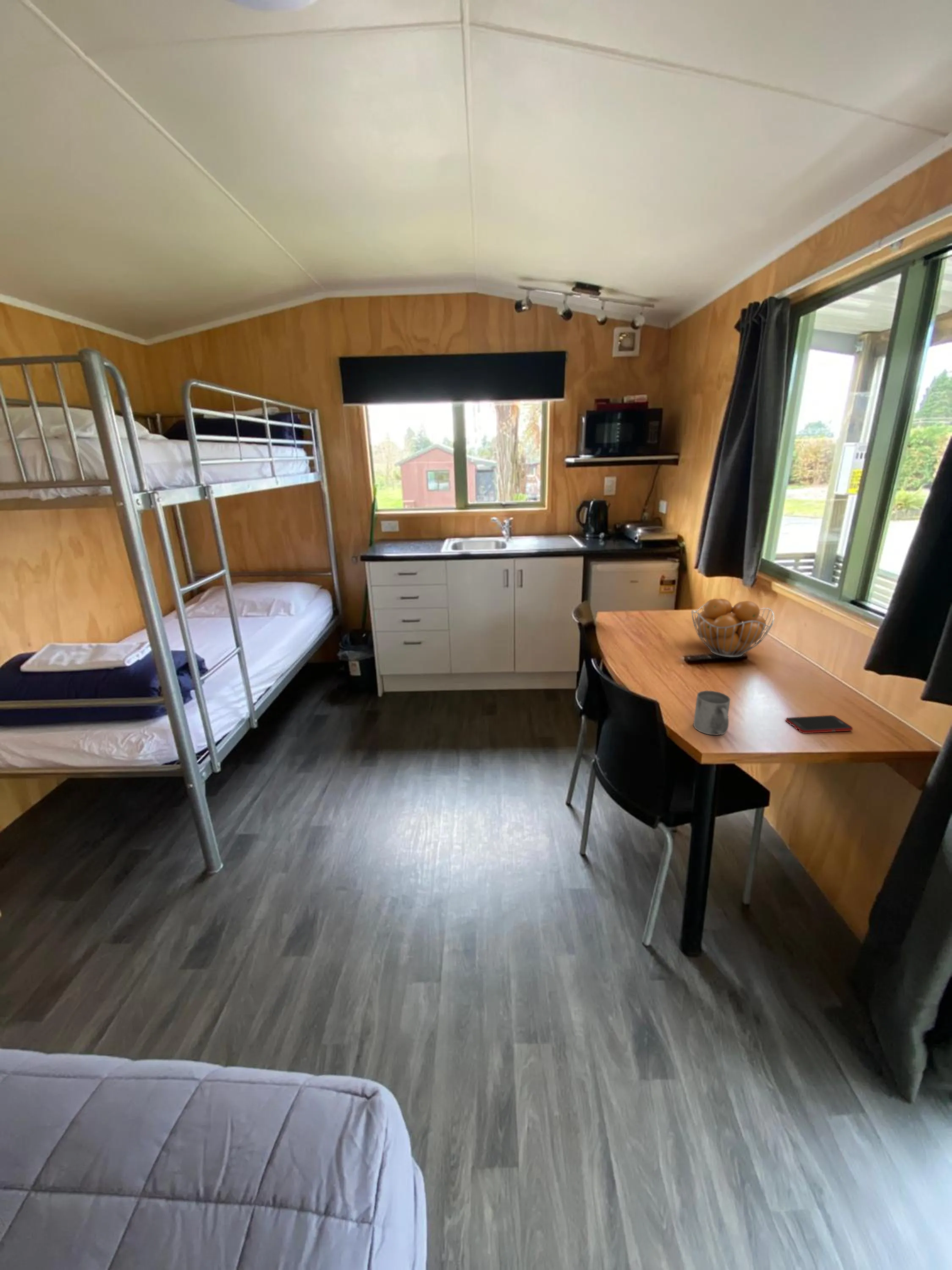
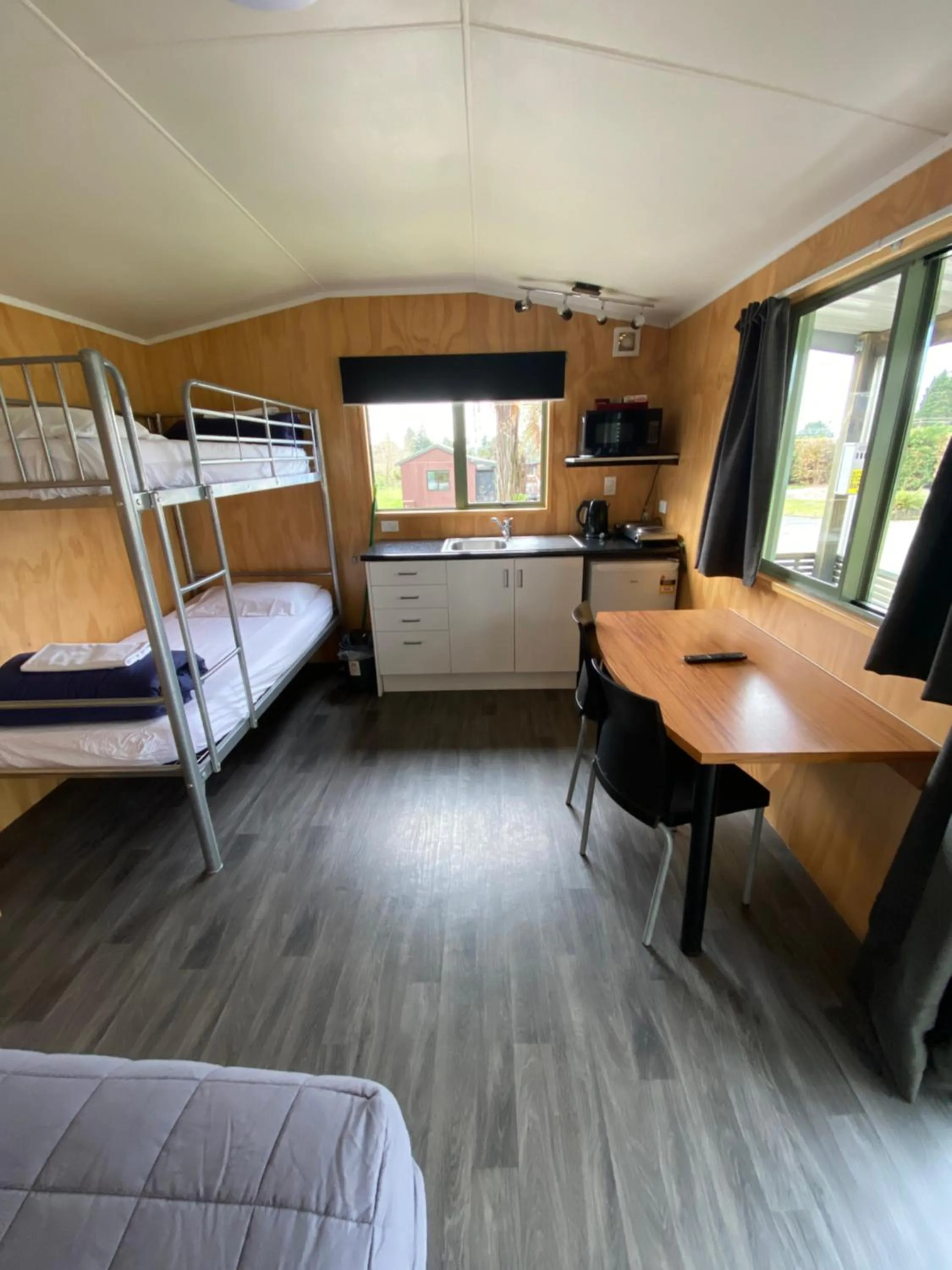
- mug [693,690,731,736]
- fruit basket [691,598,775,658]
- cell phone [785,715,853,734]
